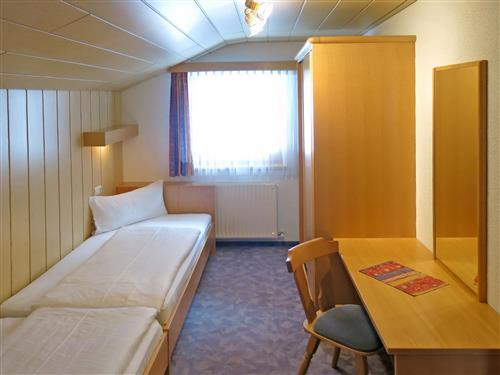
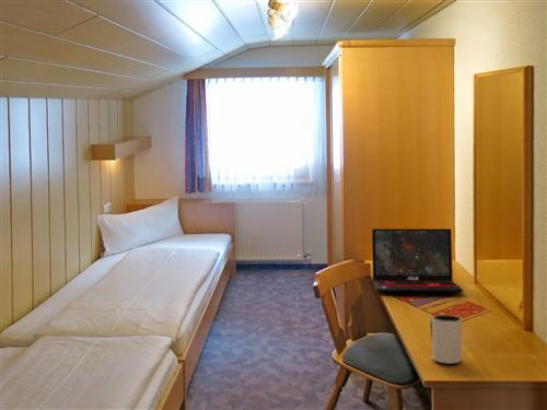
+ laptop [371,227,464,294]
+ pitcher [429,314,463,364]
